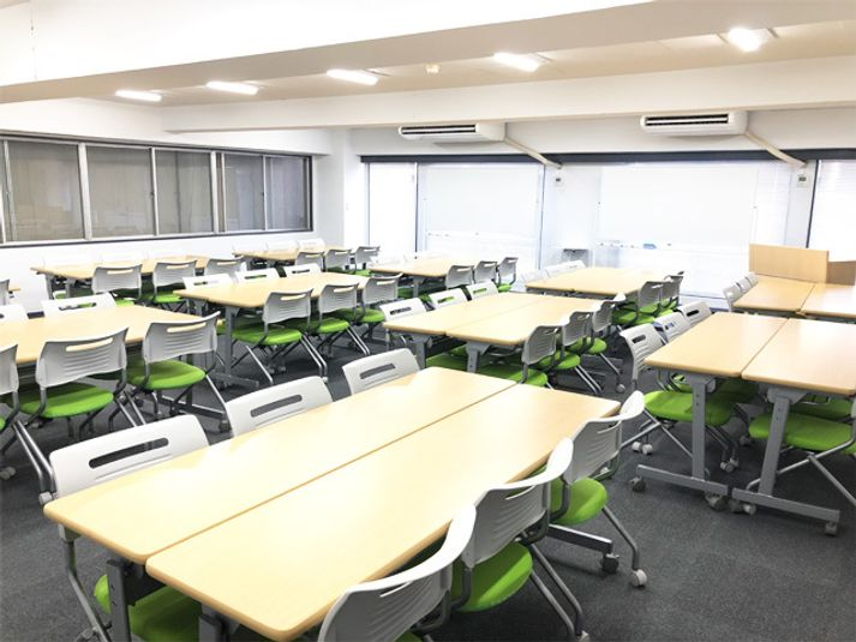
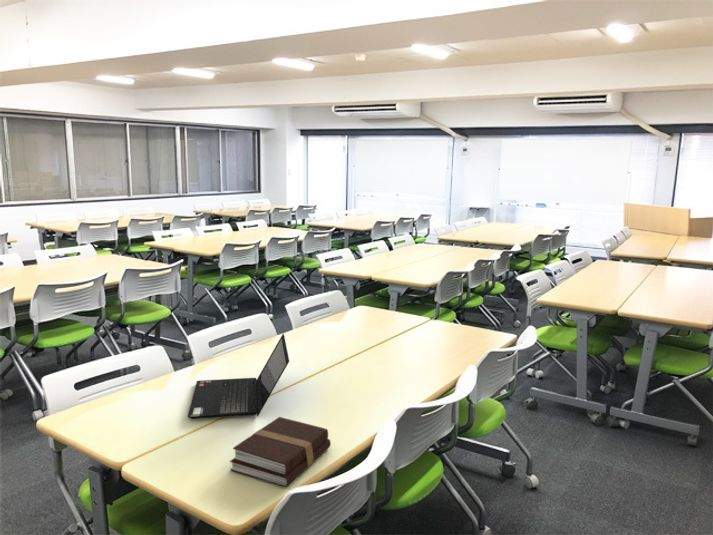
+ laptop computer [187,333,290,420]
+ book [229,416,332,488]
